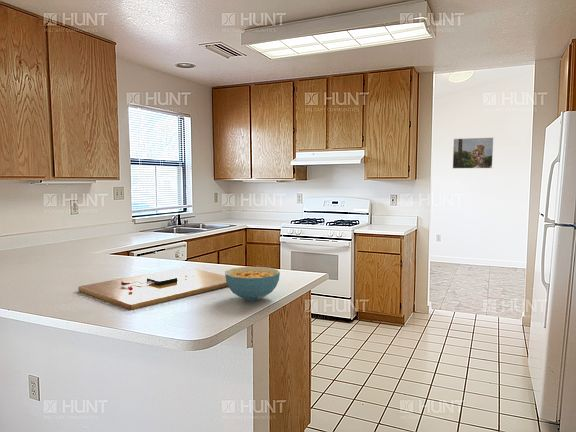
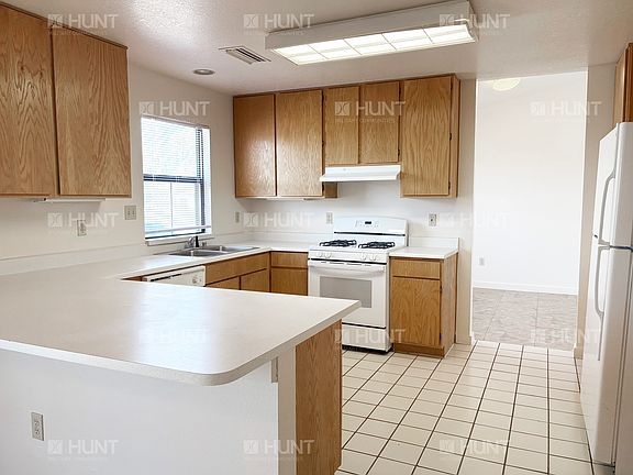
- cutting board [77,266,228,311]
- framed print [452,137,494,169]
- cereal bowl [224,266,281,302]
